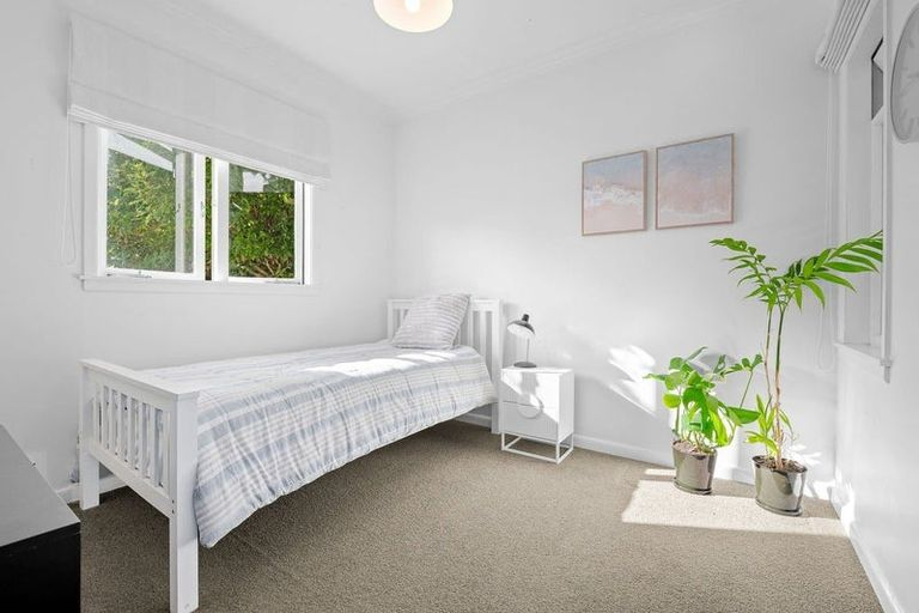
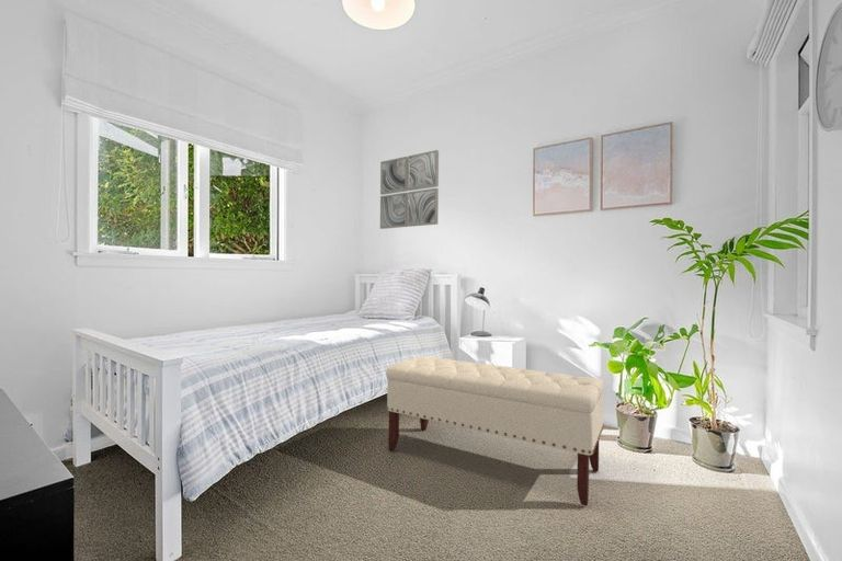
+ wall art [379,149,440,230]
+ bench [385,355,605,507]
